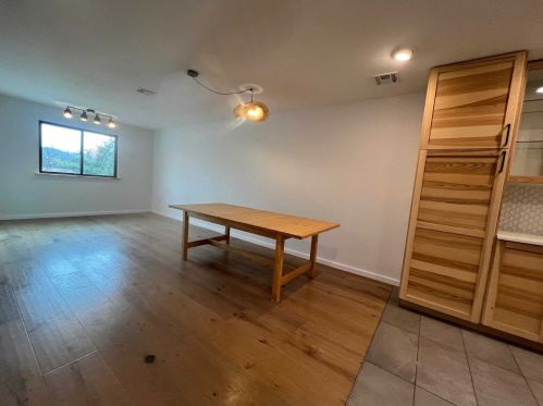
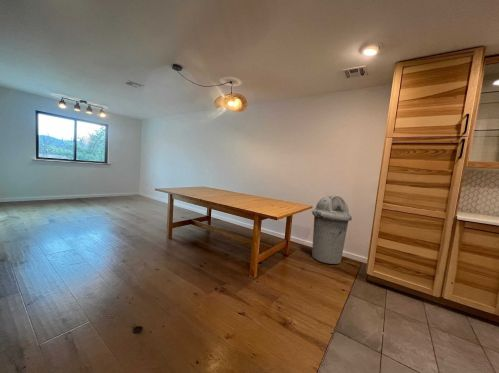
+ trash can [311,194,353,265]
